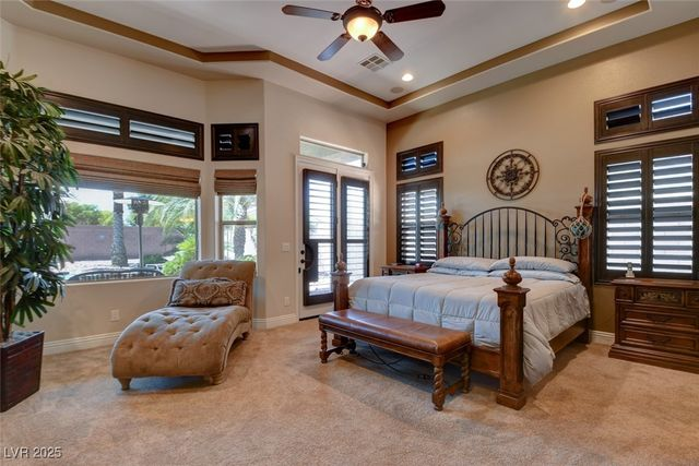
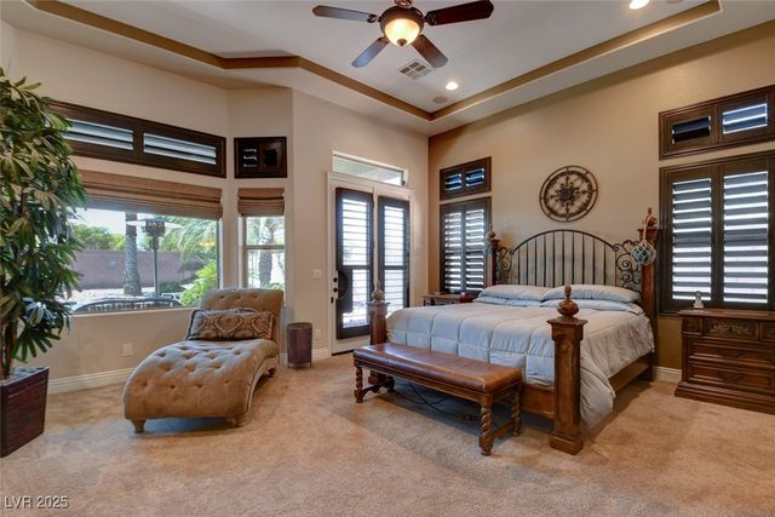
+ woven basket [285,321,314,372]
